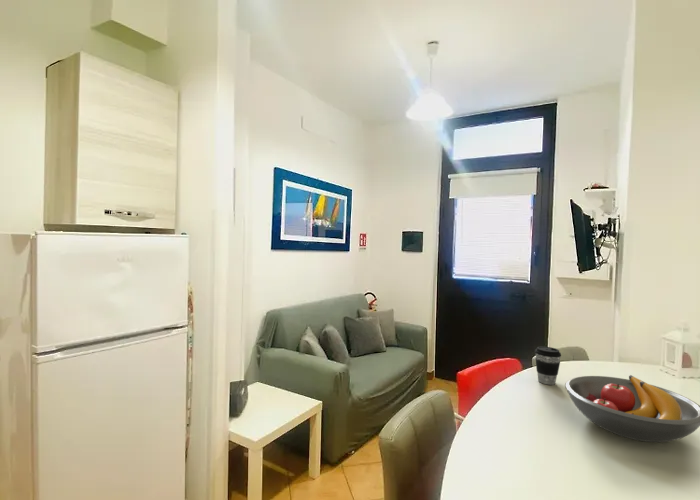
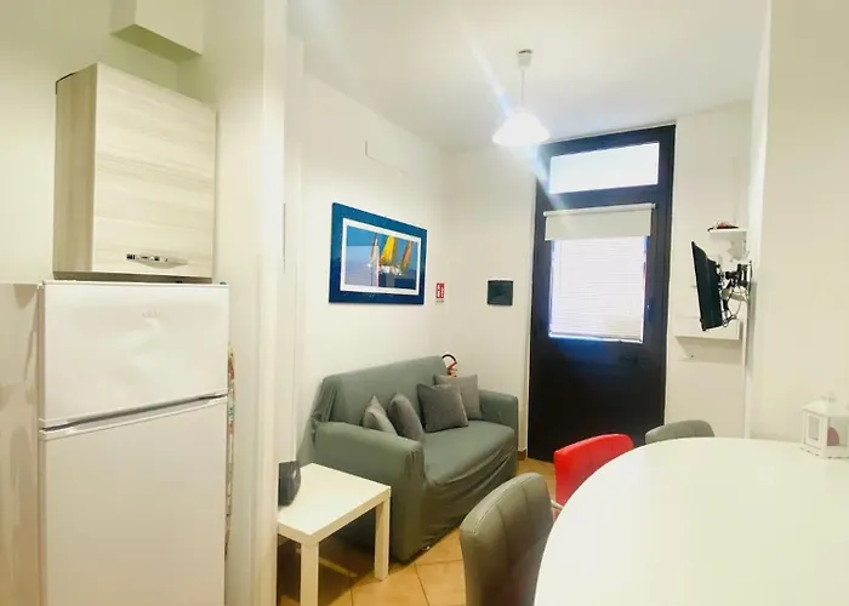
- fruit bowl [564,374,700,443]
- coffee cup [534,345,562,386]
